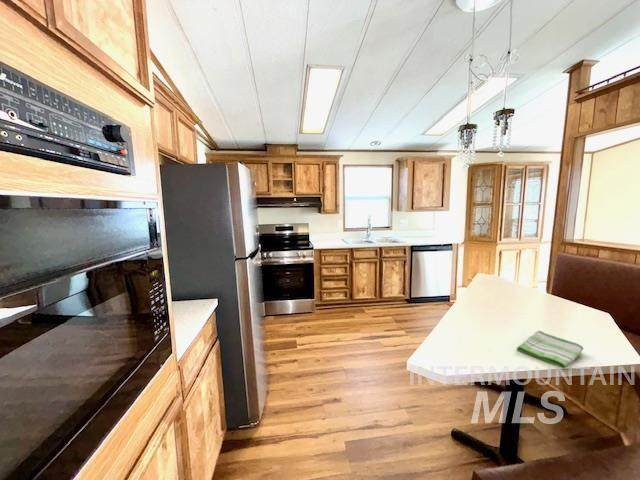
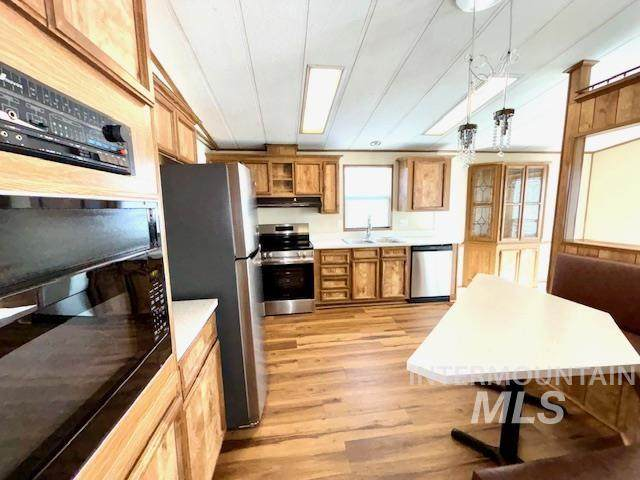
- dish towel [516,329,584,369]
